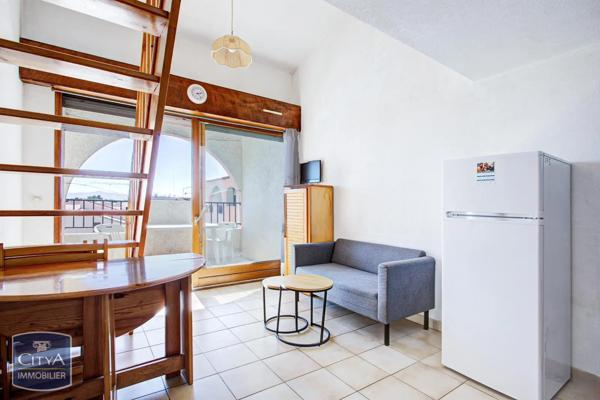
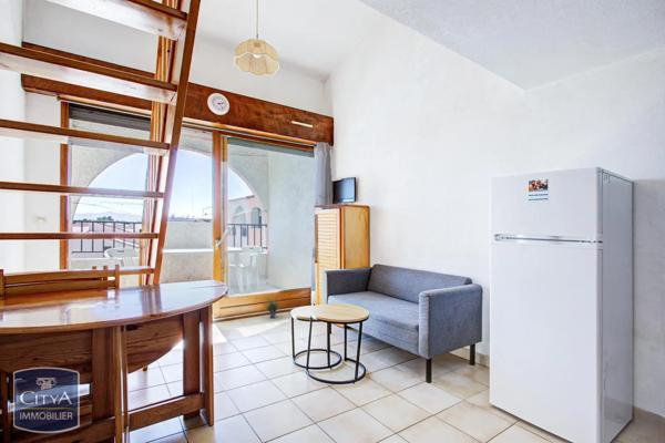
+ potted plant [259,295,285,319]
